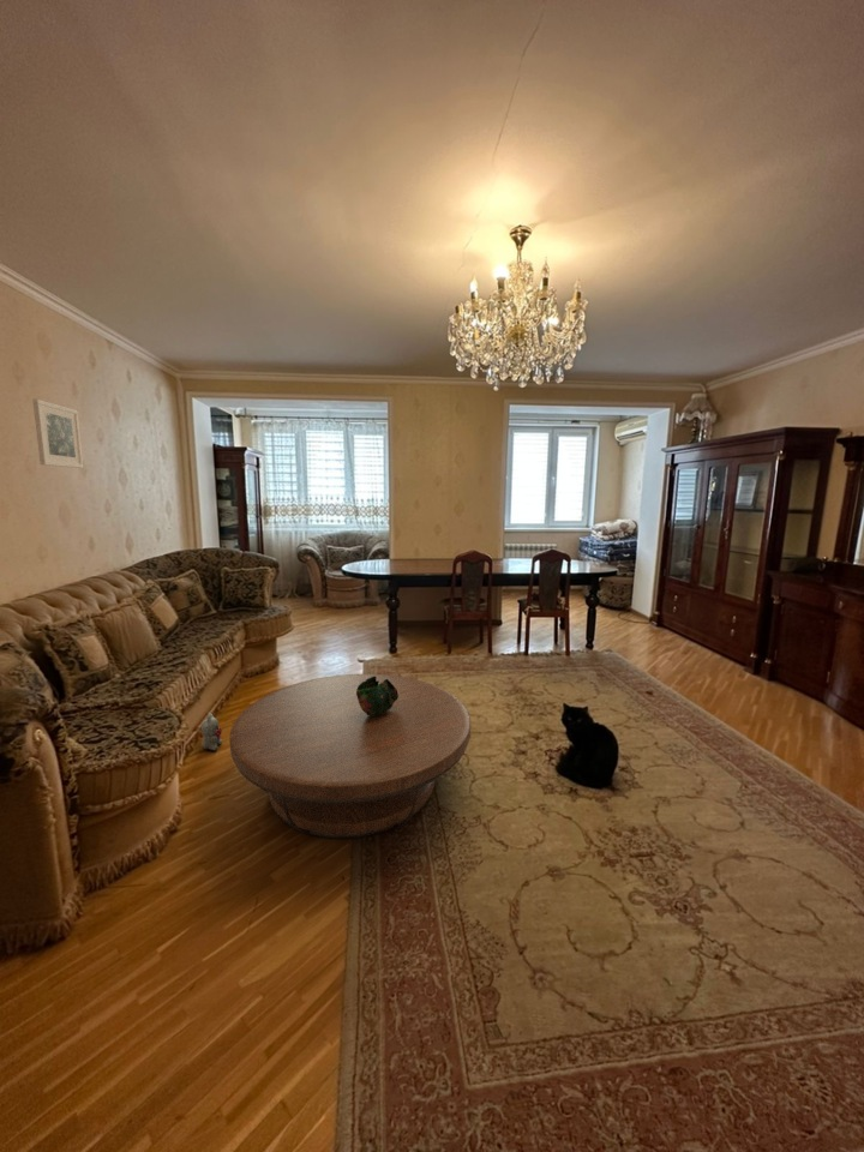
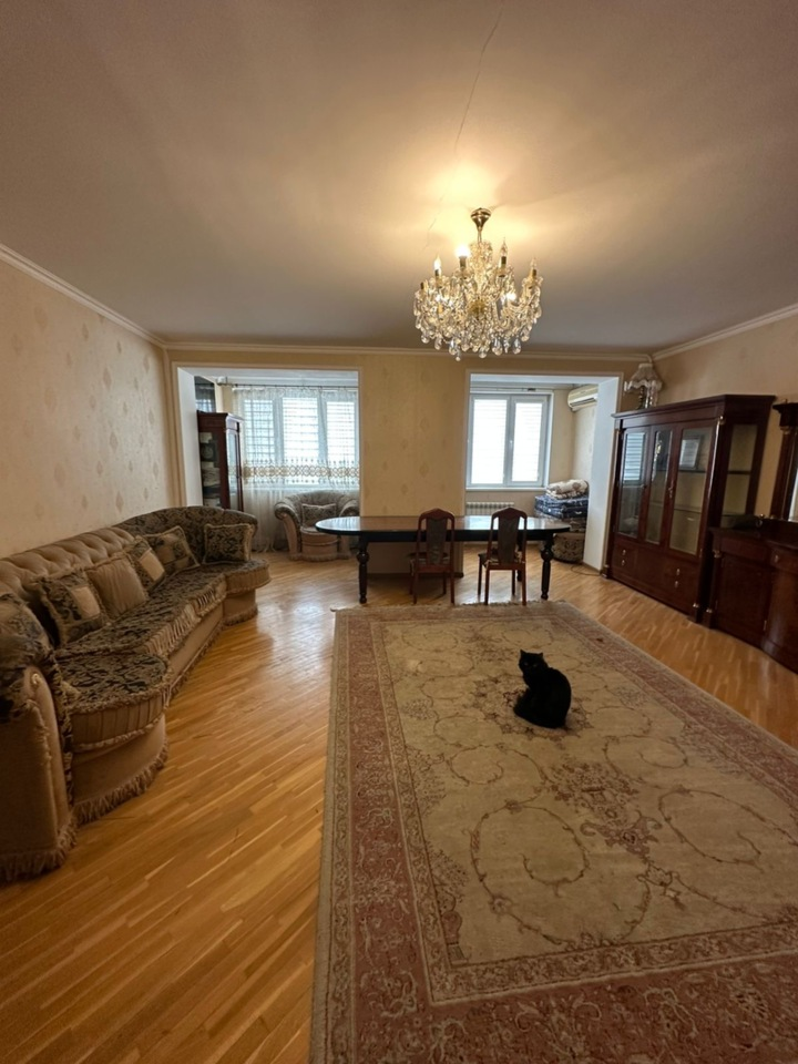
- plush toy [200,712,223,752]
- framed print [31,397,85,469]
- decorative bowl [356,676,398,716]
- coffee table [228,673,472,840]
